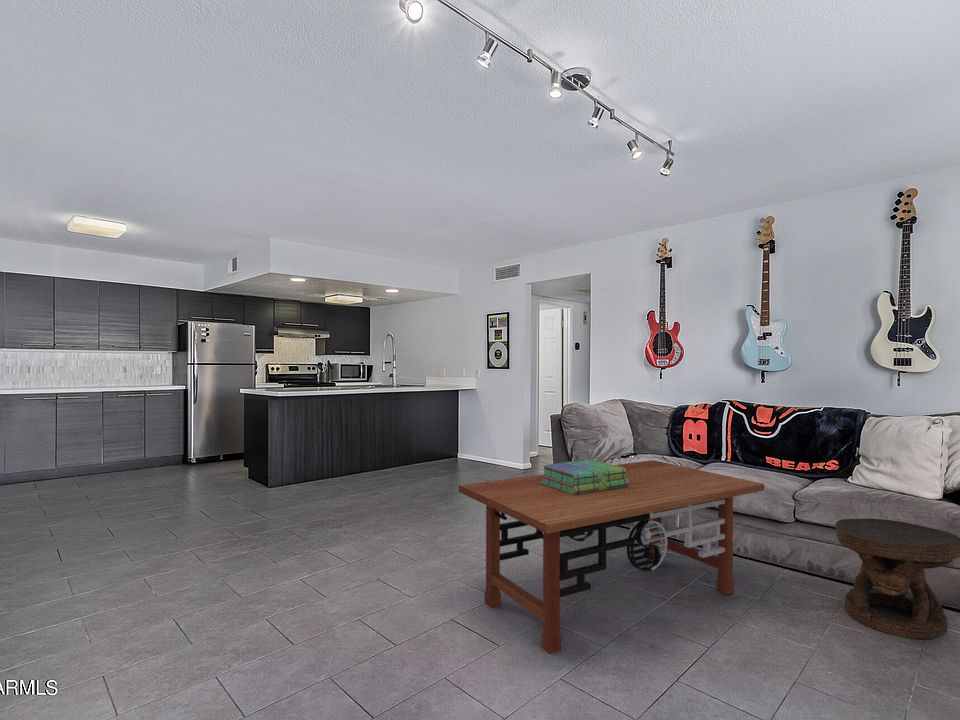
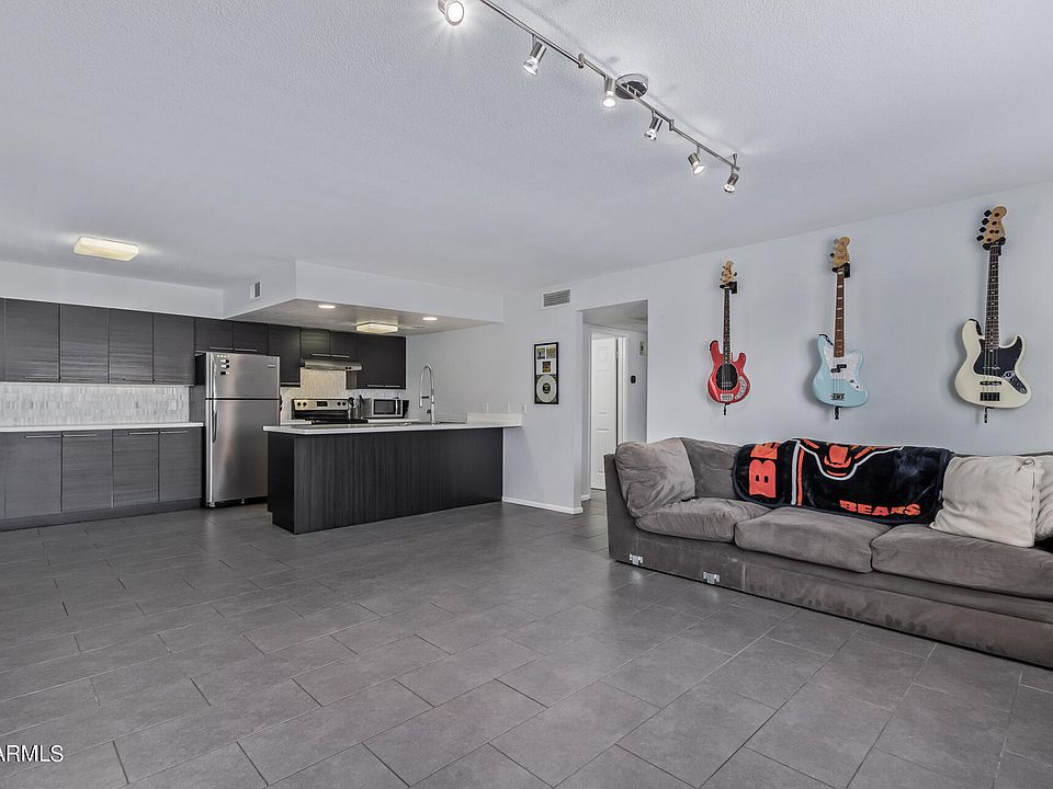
- coffee table [458,459,765,655]
- side table [834,518,960,640]
- stack of books [540,459,629,495]
